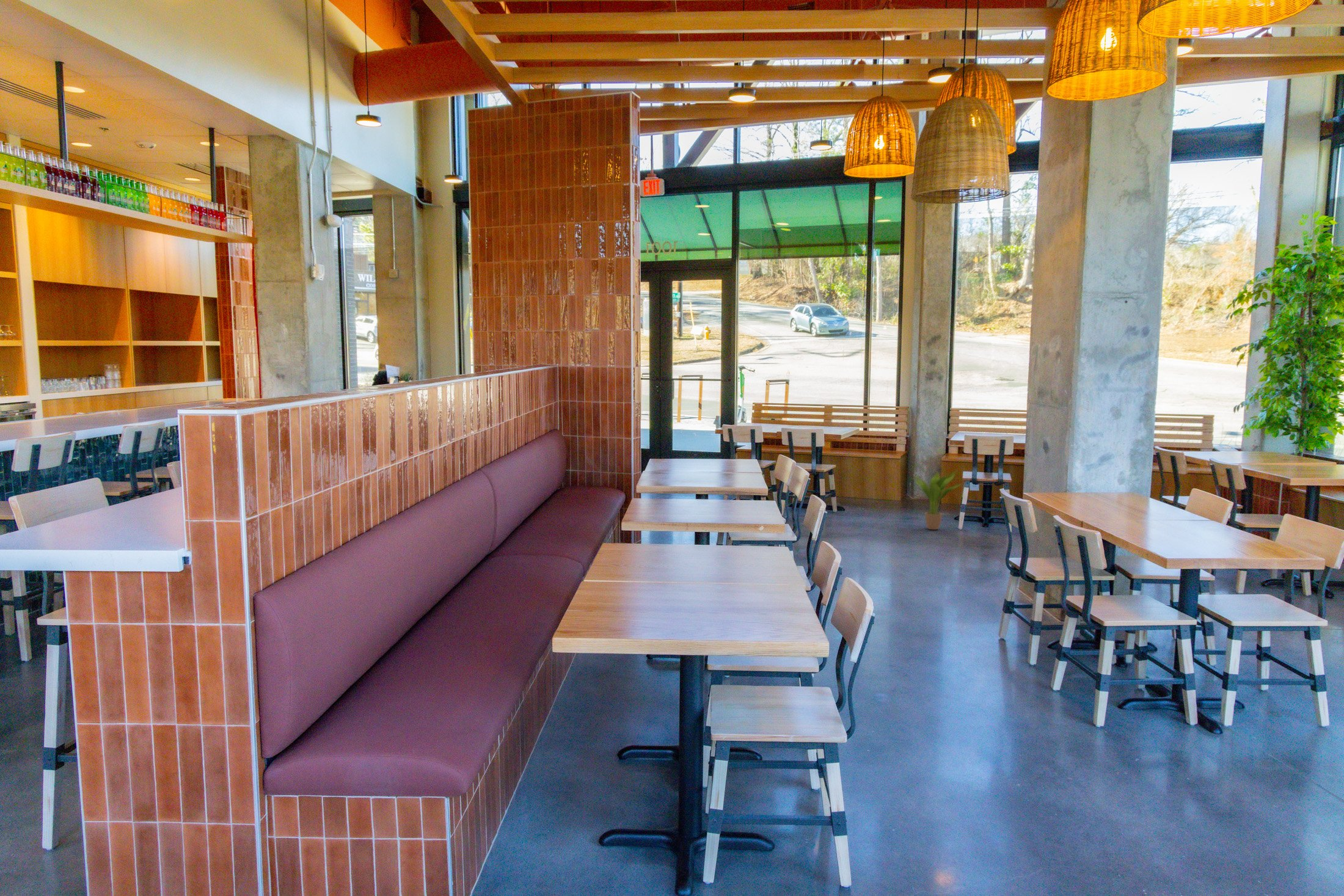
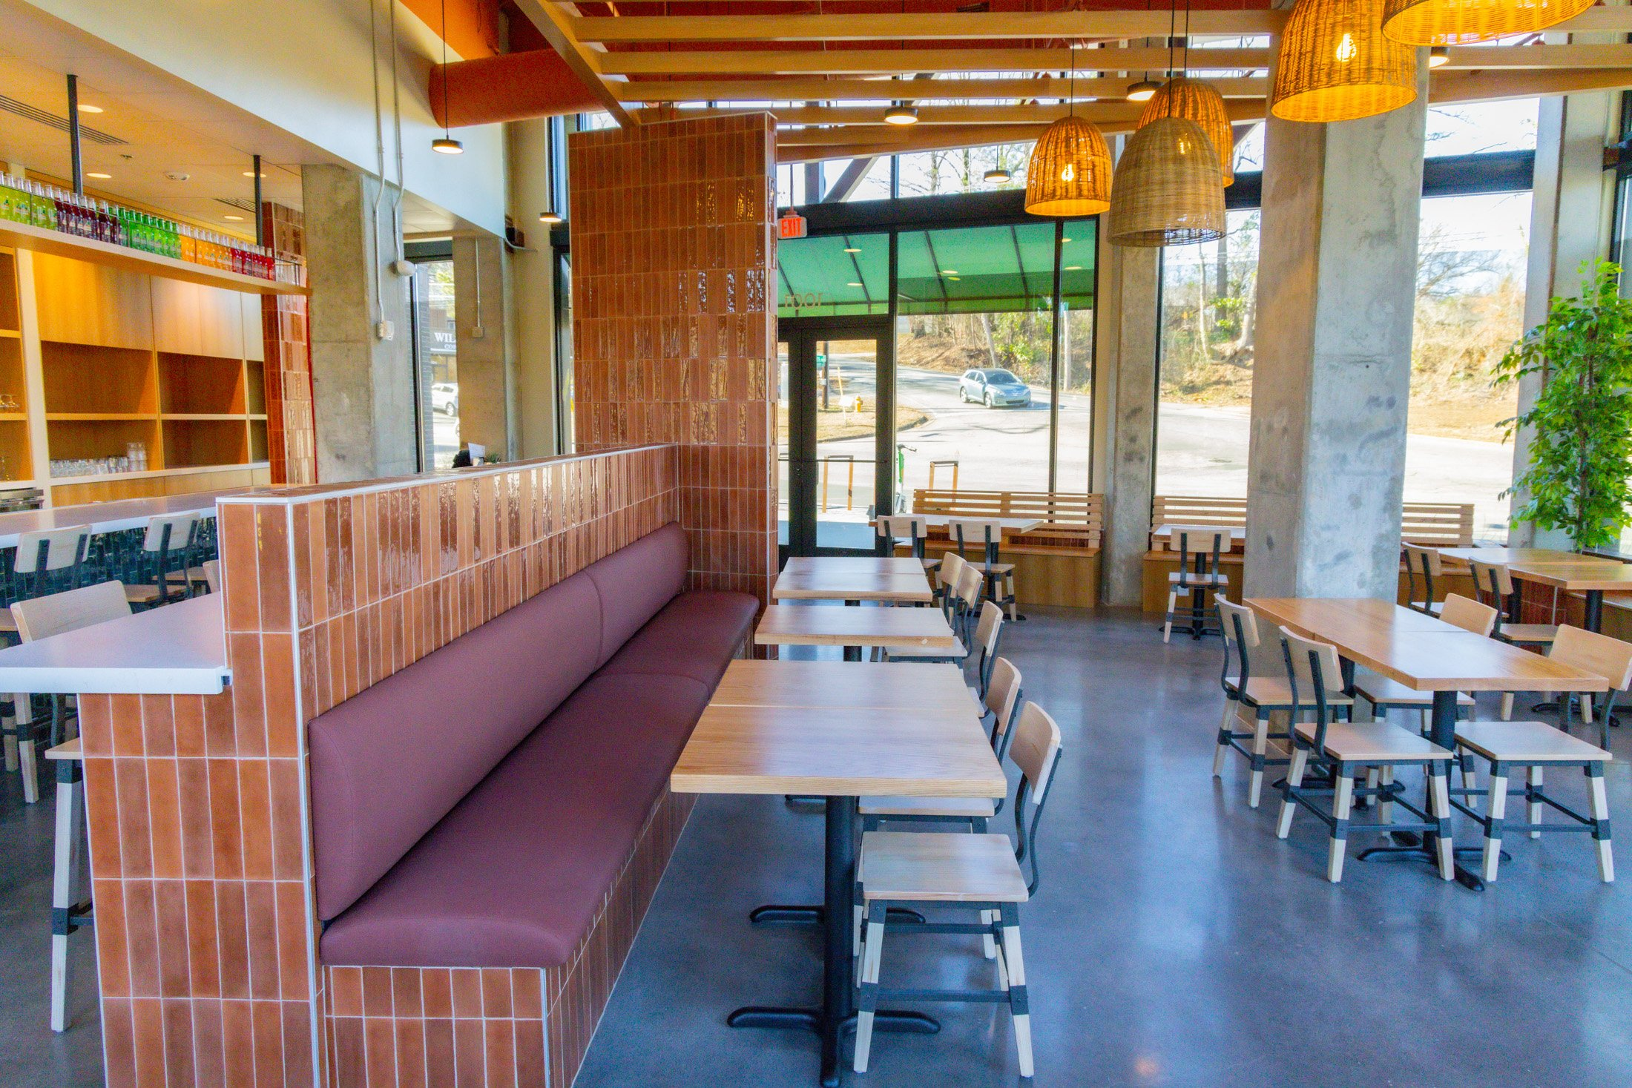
- potted plant [913,468,962,530]
